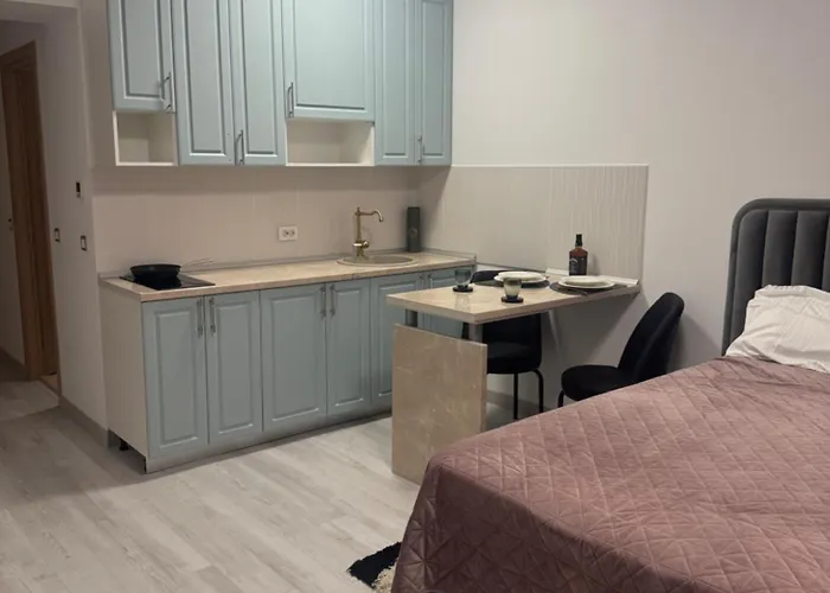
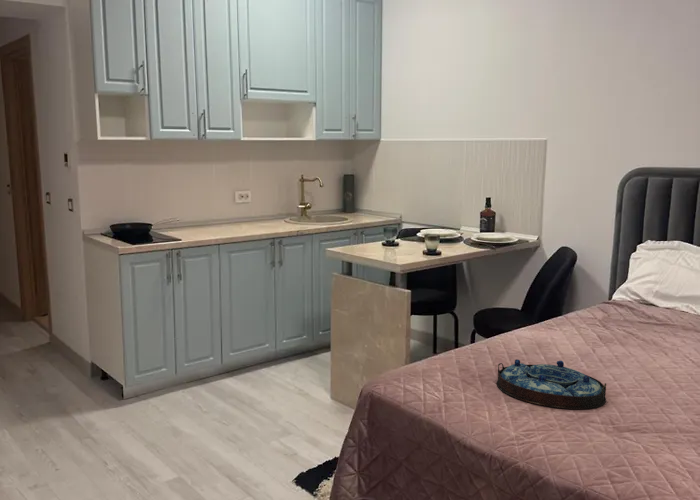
+ serving tray [496,359,607,410]
